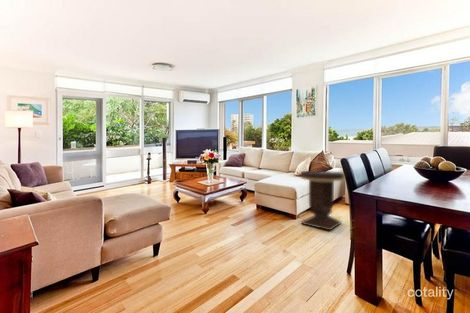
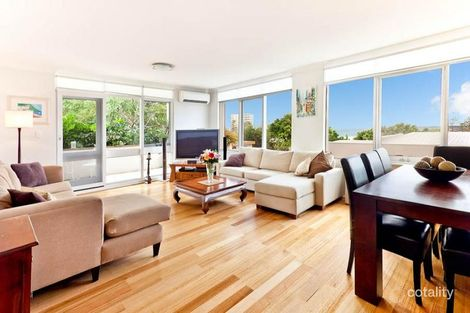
- side table [300,170,345,231]
